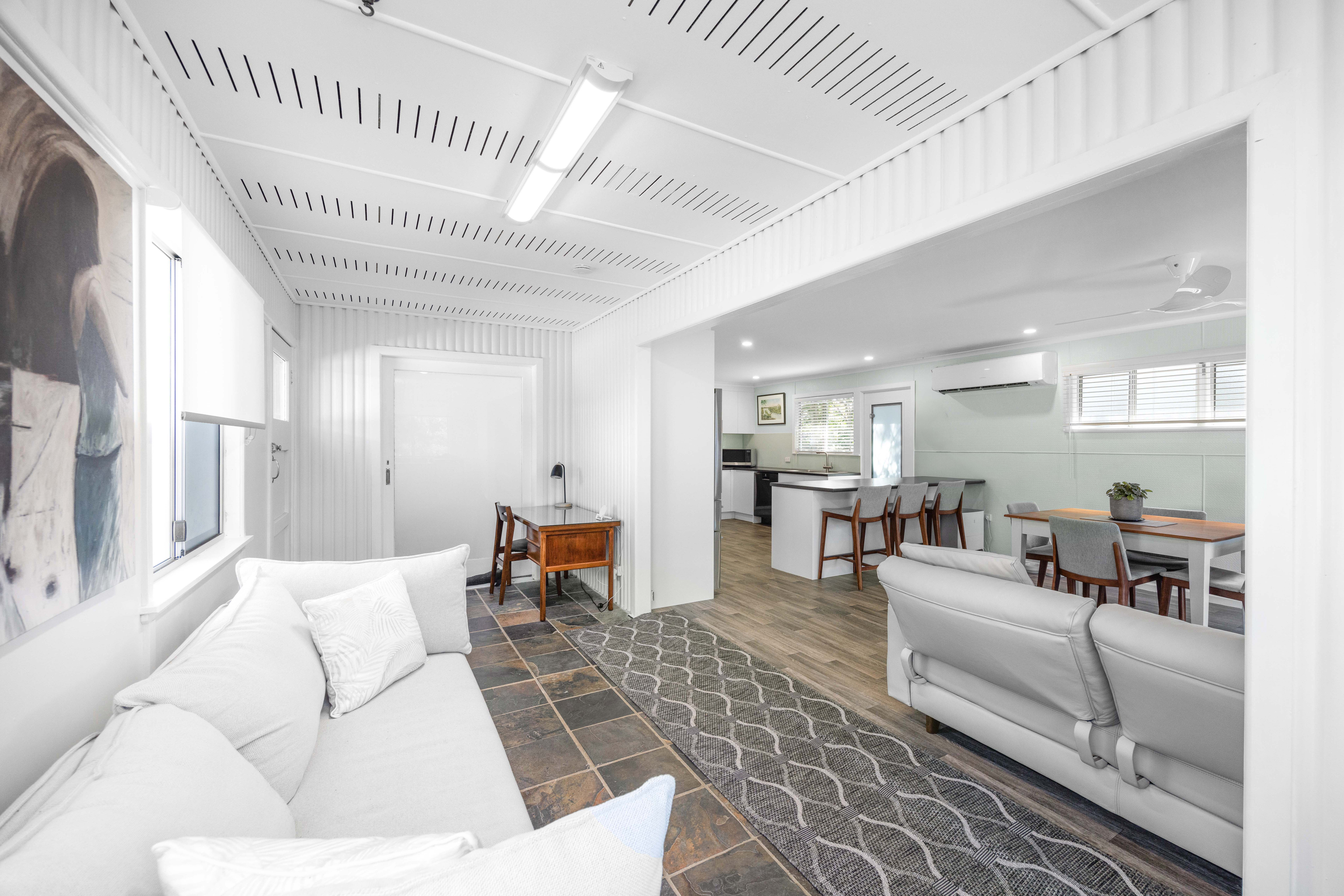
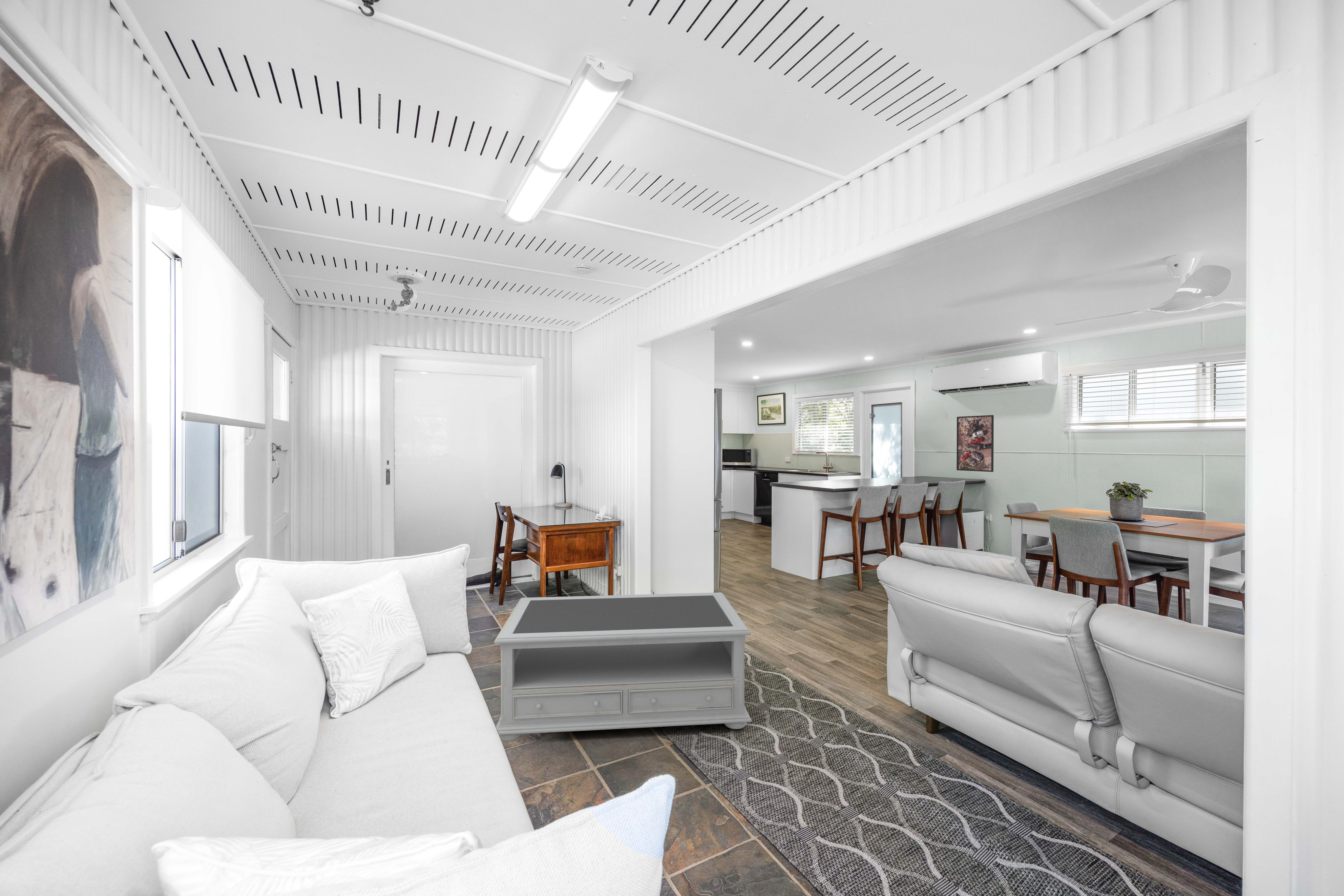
+ security camera [385,269,426,312]
+ coffee table [494,592,752,742]
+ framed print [956,415,994,472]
